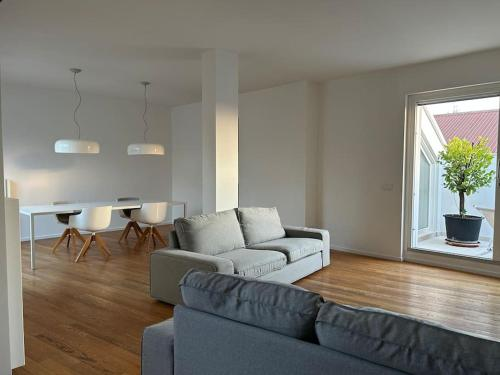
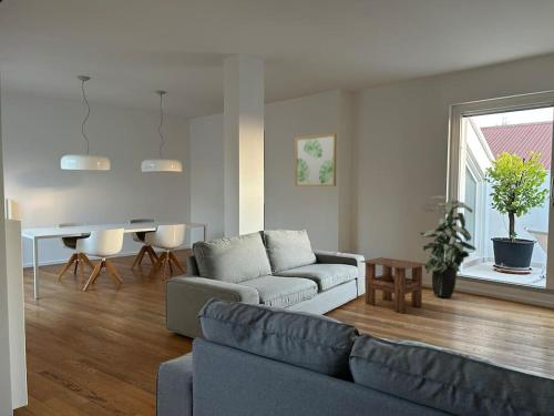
+ side table [360,256,428,314]
+ indoor plant [419,195,478,298]
+ wall art [295,133,337,187]
